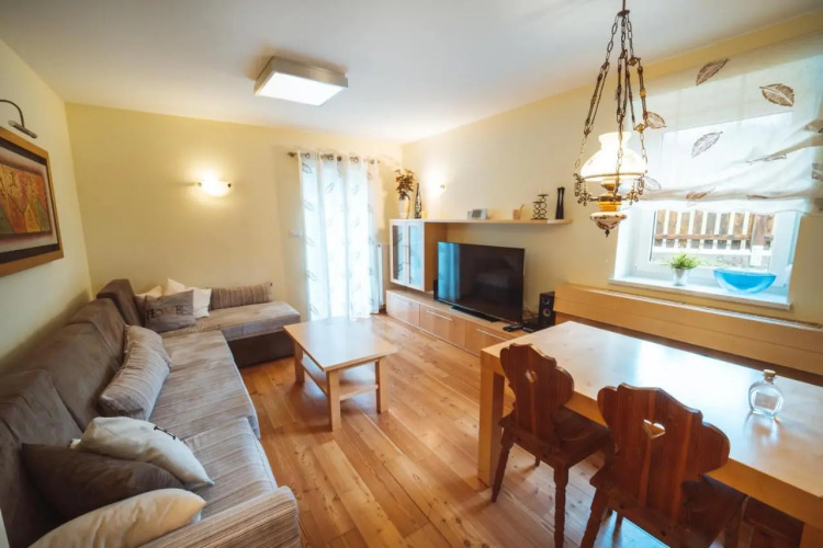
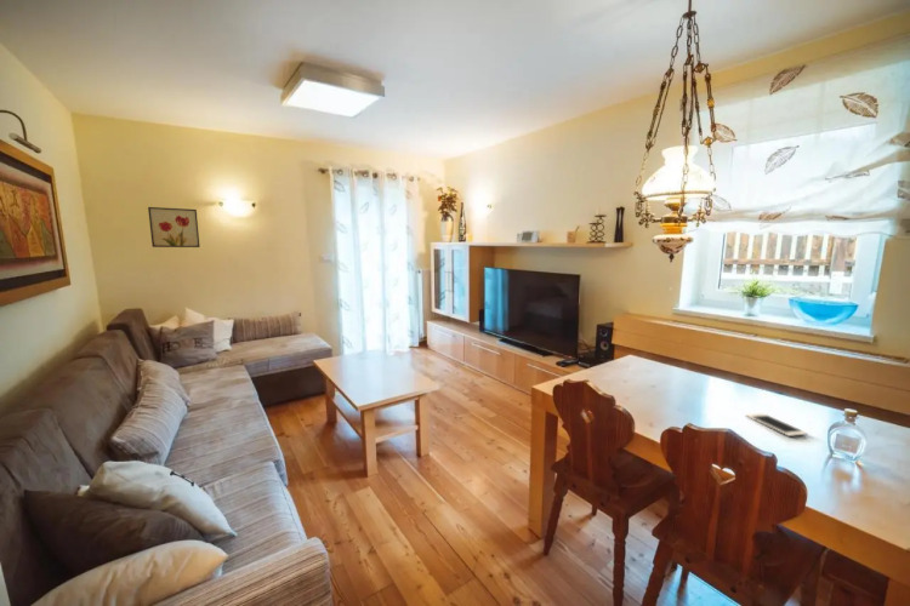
+ wall art [147,206,201,248]
+ cell phone [745,412,809,438]
